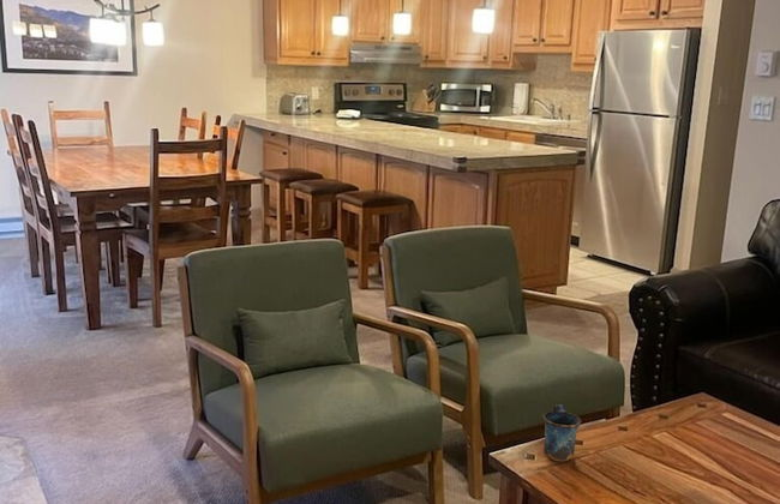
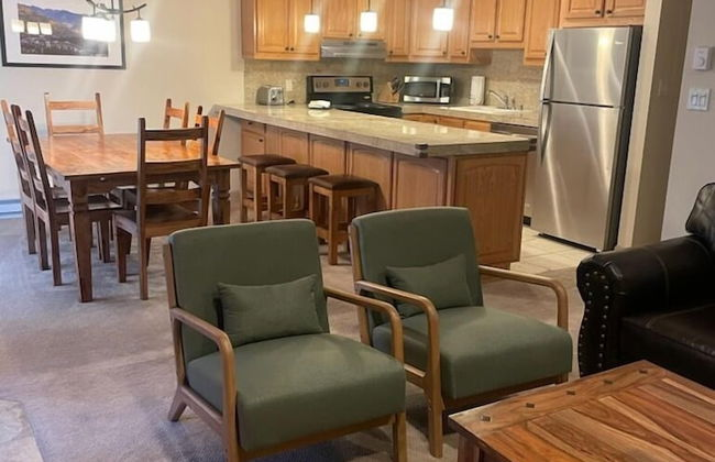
- mug [542,403,582,462]
